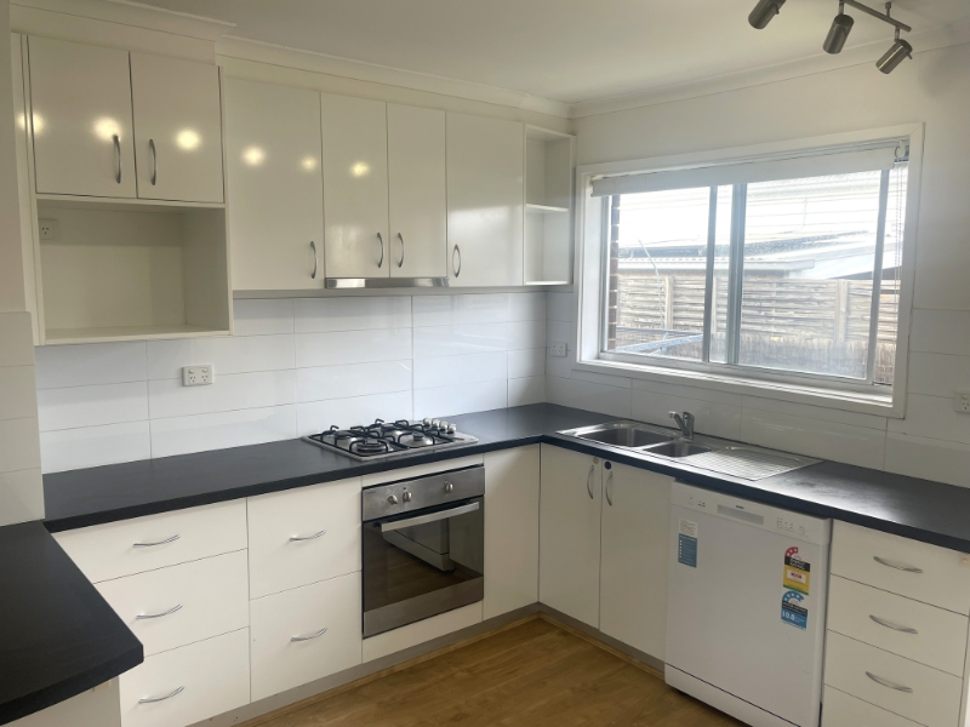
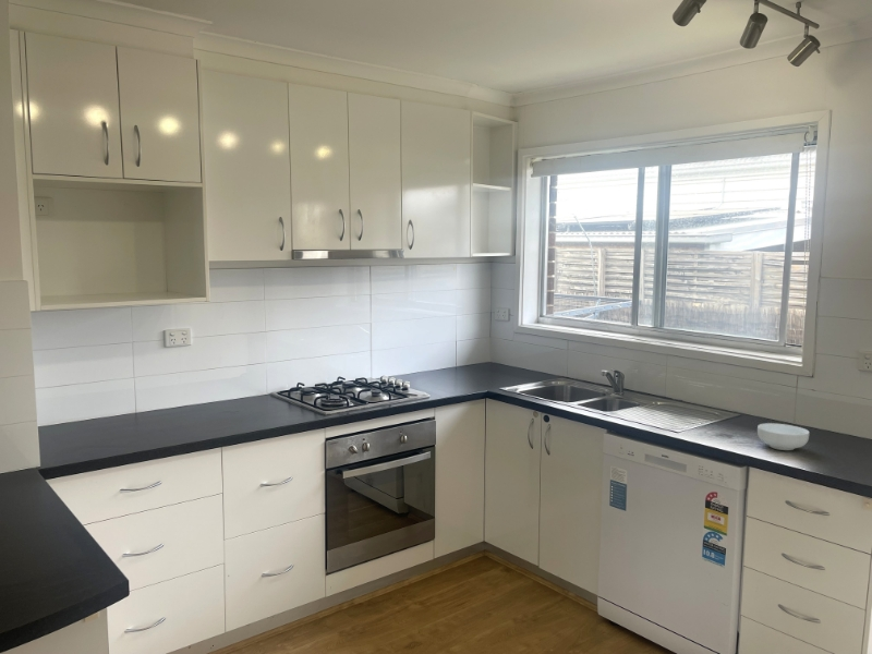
+ cereal bowl [756,422,810,451]
